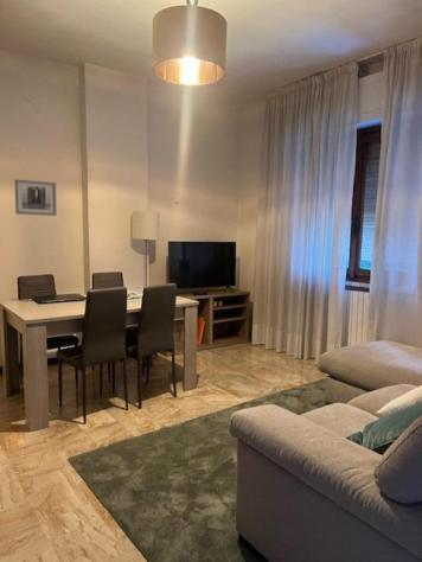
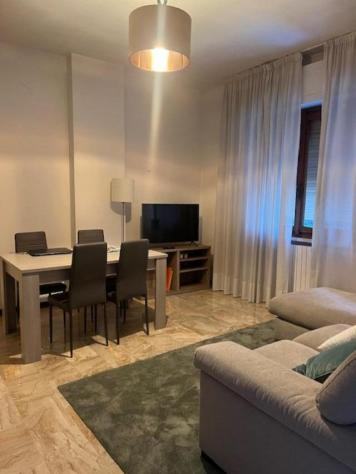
- wall art [14,178,58,217]
